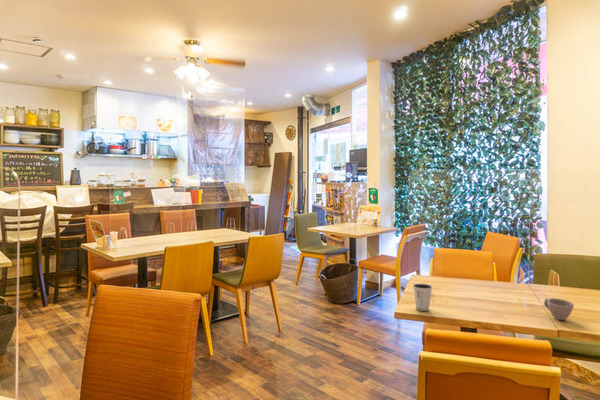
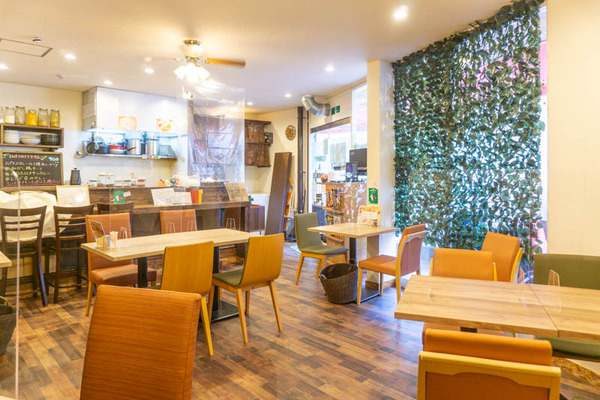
- dixie cup [412,283,433,312]
- cup [543,297,575,321]
